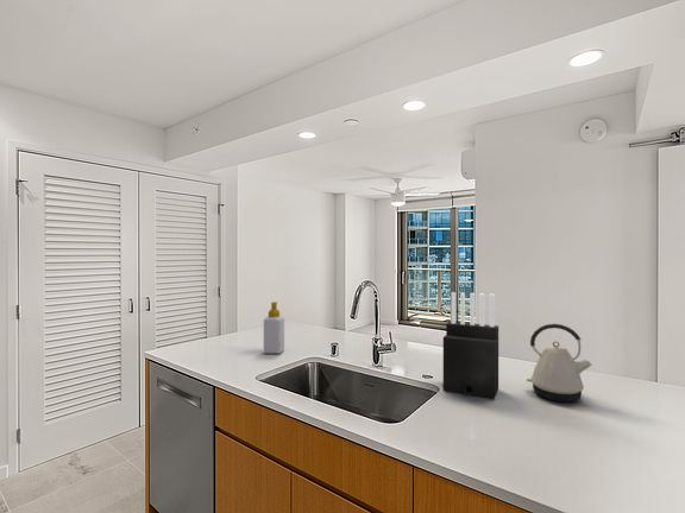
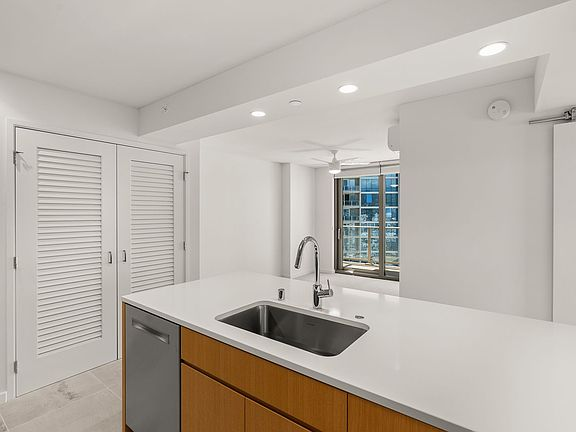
- kettle [526,323,593,403]
- soap bottle [263,300,285,355]
- knife block [442,291,499,400]
